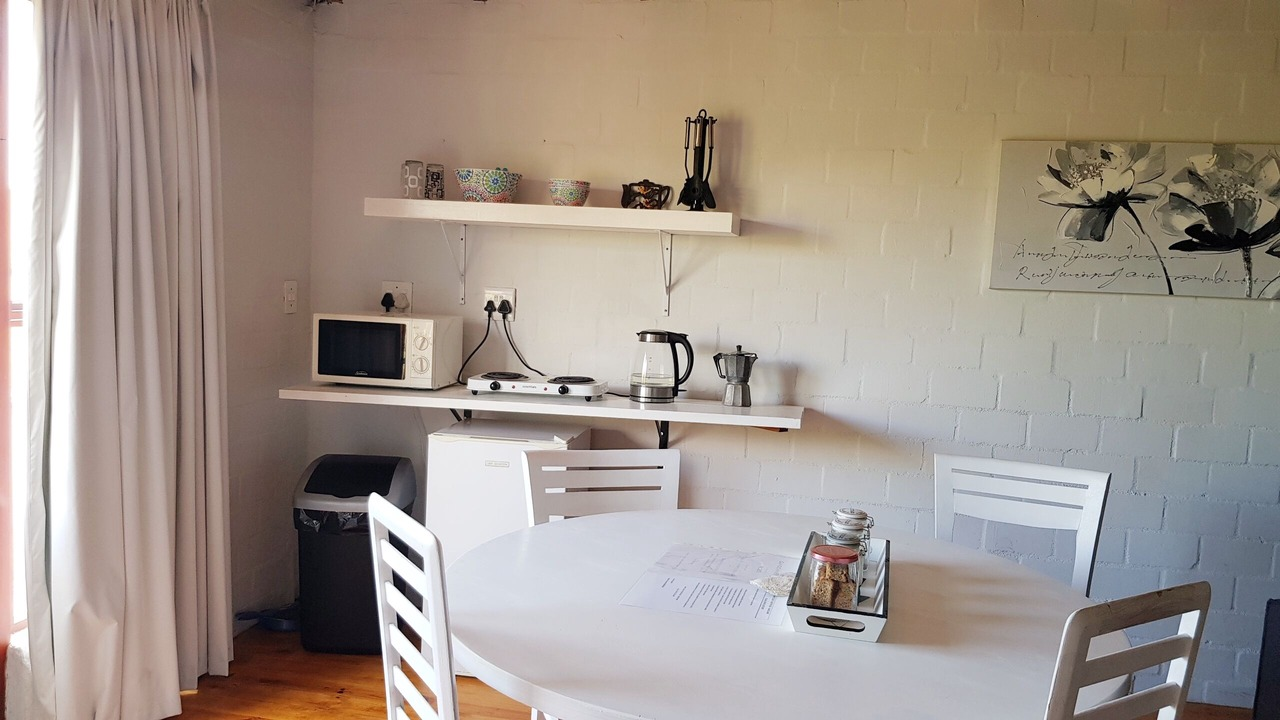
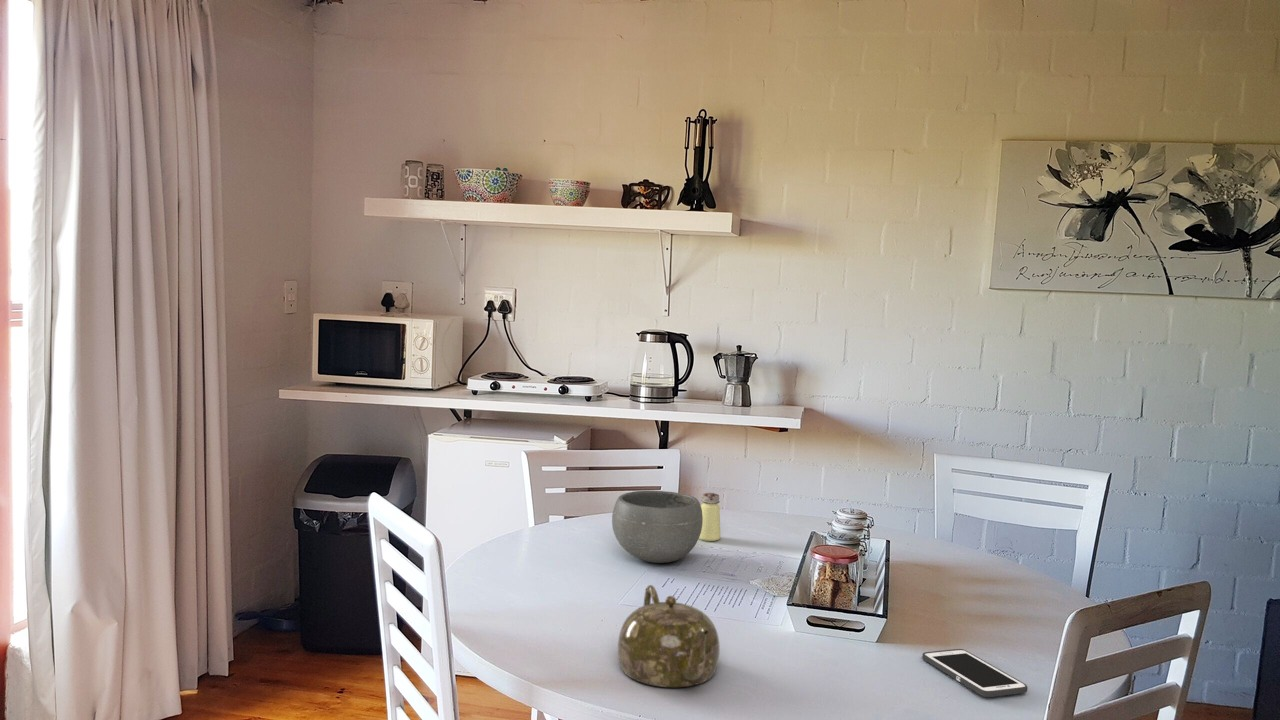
+ saltshaker [699,492,721,542]
+ bowl [611,490,703,564]
+ teapot [617,584,721,688]
+ cell phone [921,648,1029,698]
